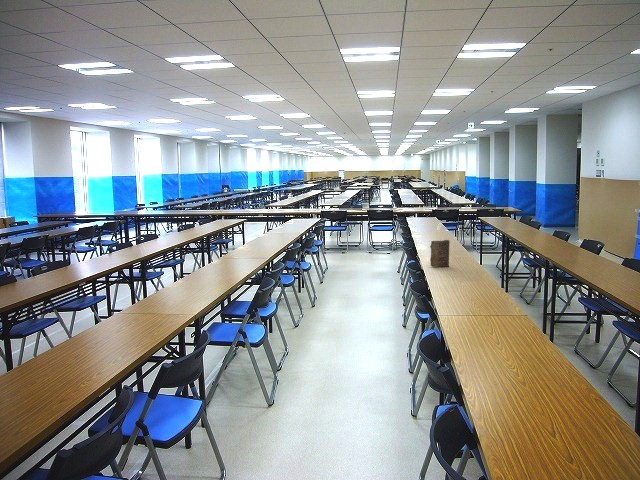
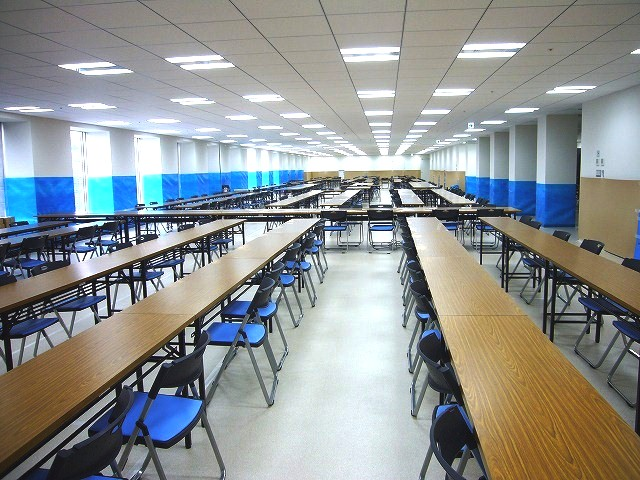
- book [429,239,451,268]
